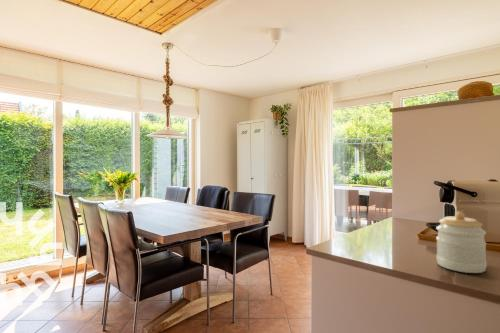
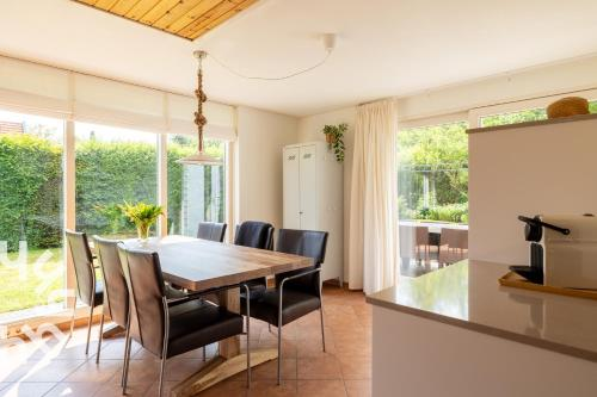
- jar [435,210,488,274]
